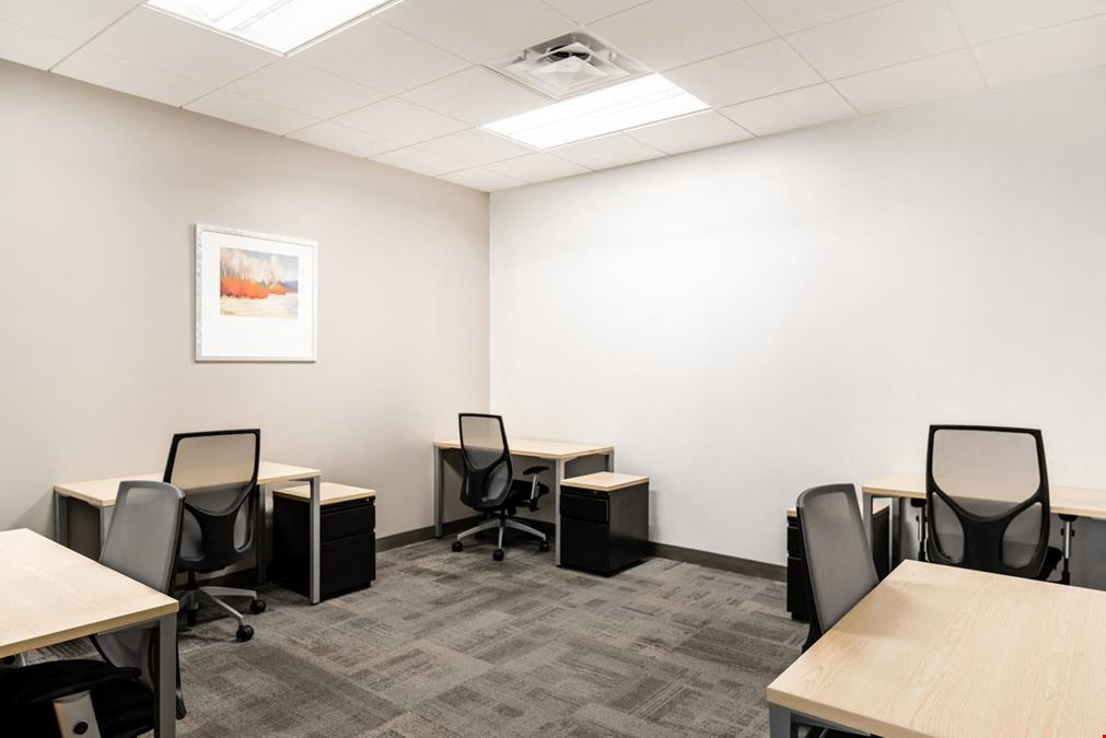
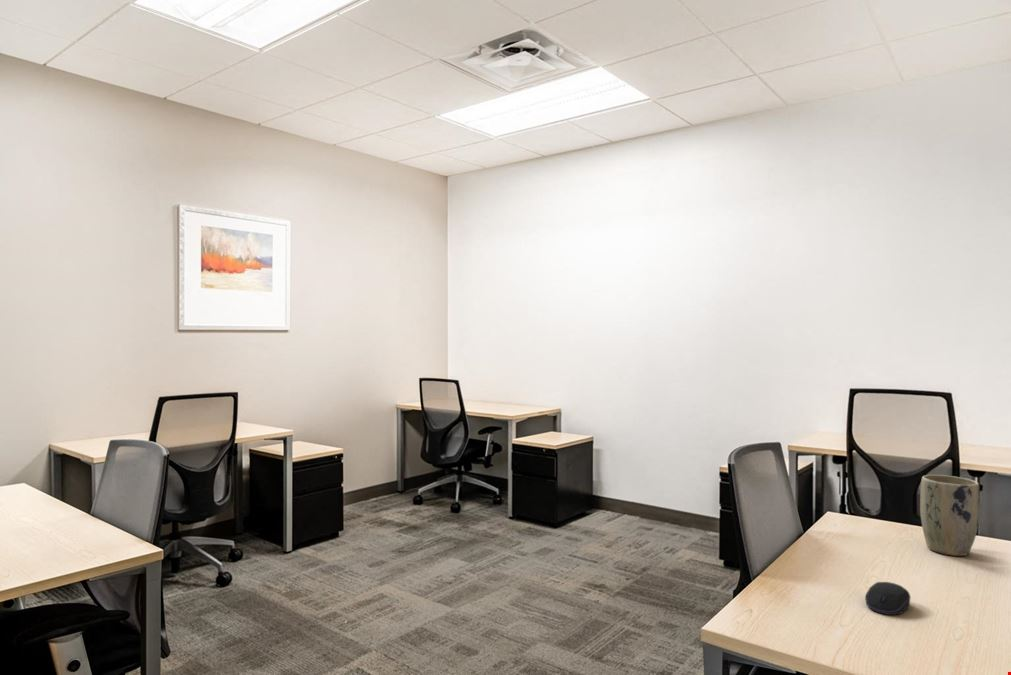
+ computer mouse [864,581,911,616]
+ plant pot [919,474,981,557]
